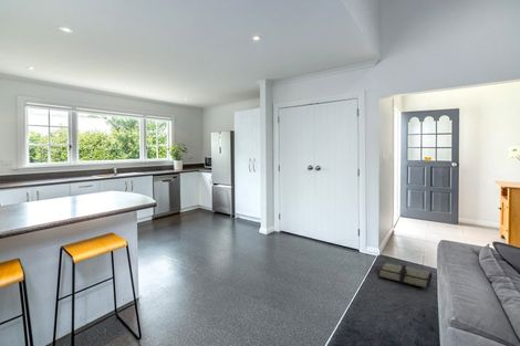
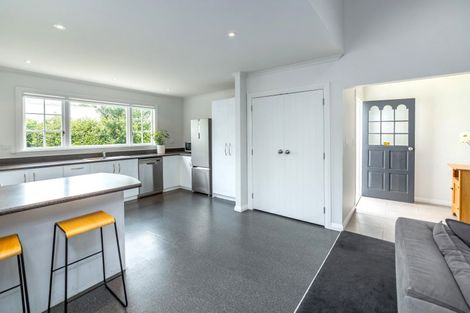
- tool roll [377,262,433,290]
